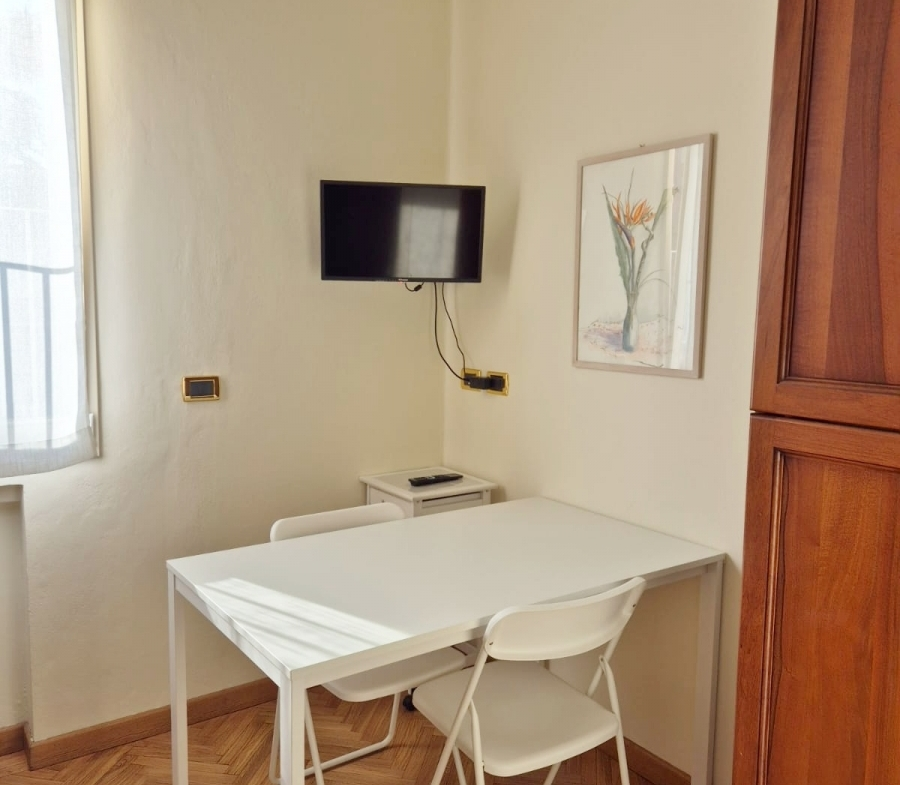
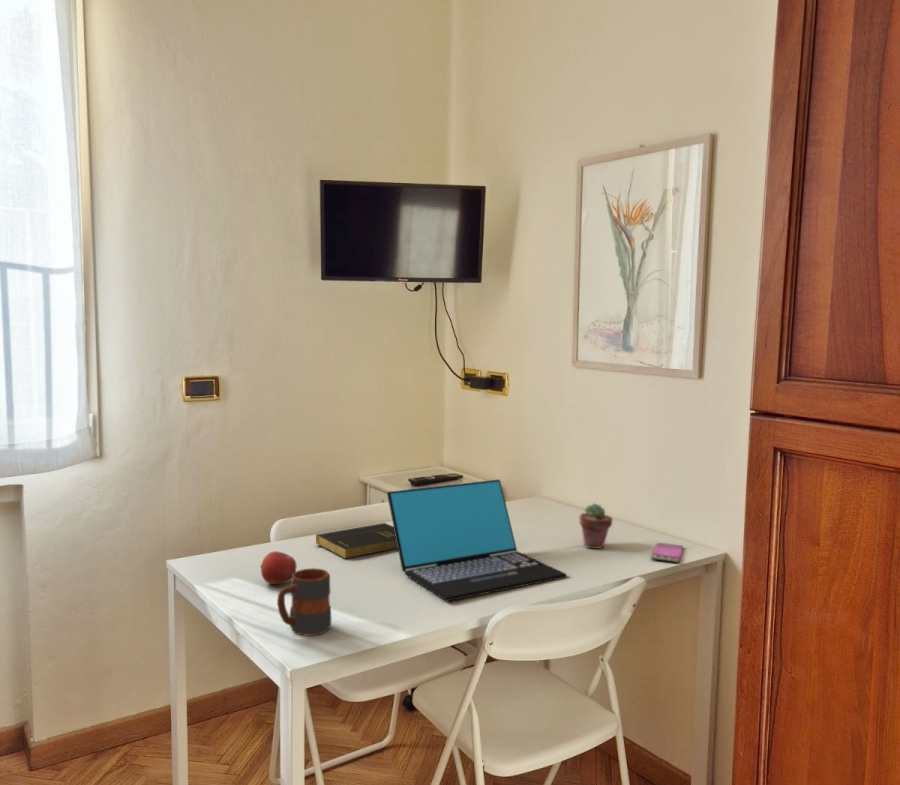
+ book [314,522,398,560]
+ laptop [386,479,568,602]
+ potted succulent [578,502,614,550]
+ apple [260,550,297,585]
+ smartphone [650,542,684,564]
+ mug [276,567,332,637]
